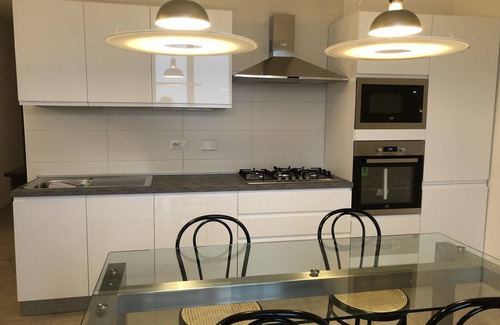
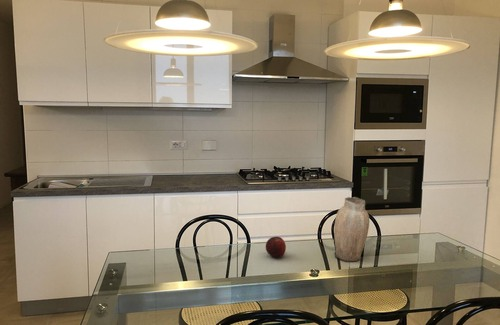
+ fruit [265,236,287,259]
+ vase [333,196,370,262]
